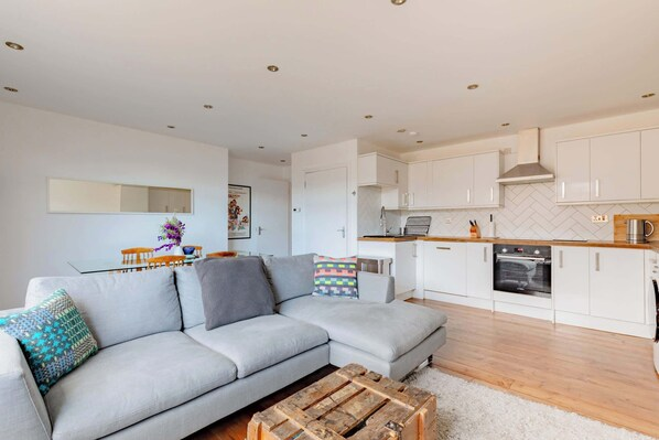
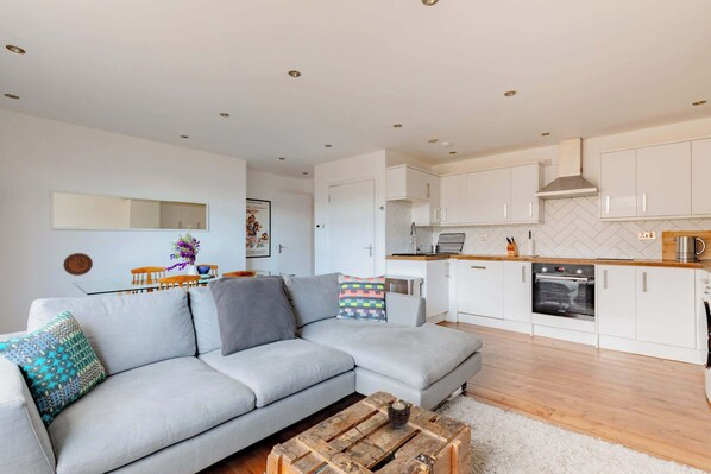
+ candle [386,400,411,429]
+ decorative plate [62,252,94,277]
